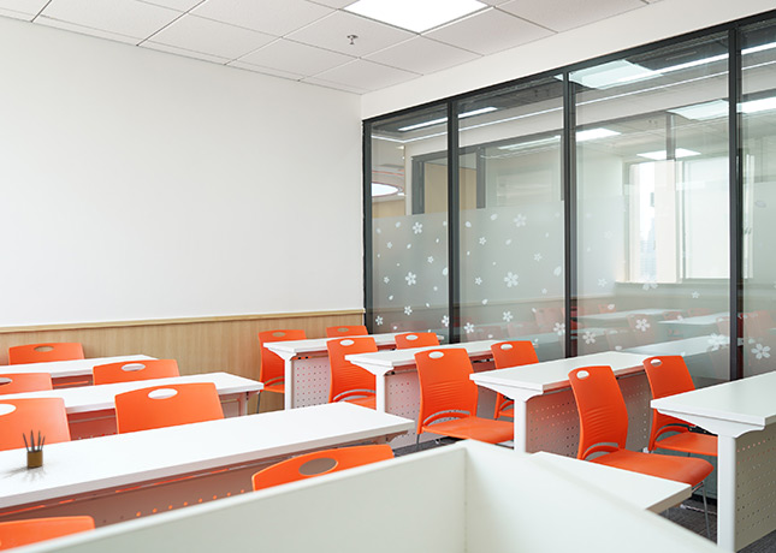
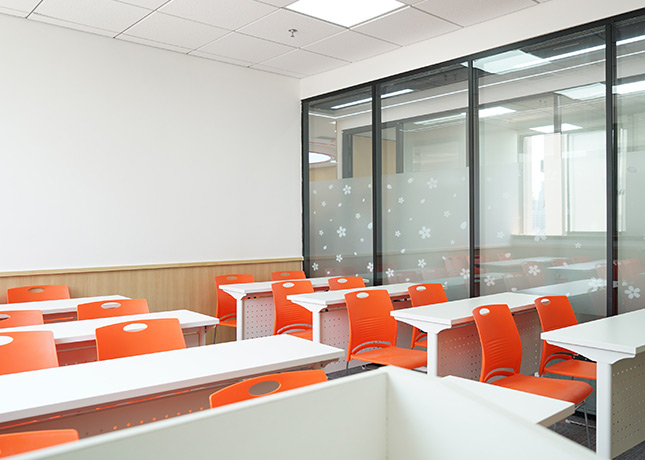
- pencil box [22,428,46,469]
